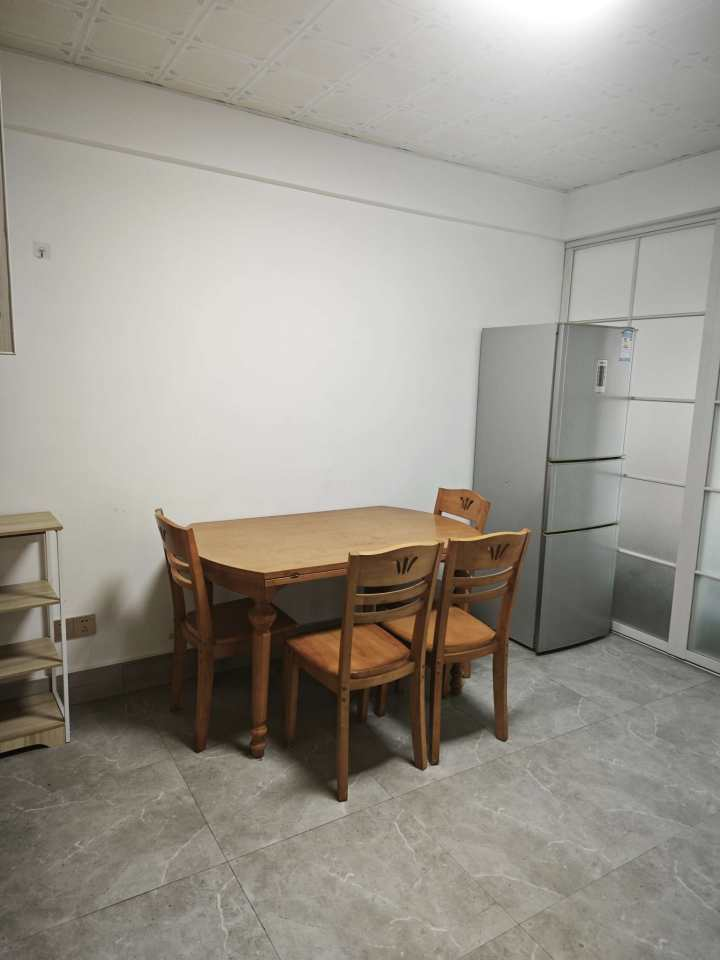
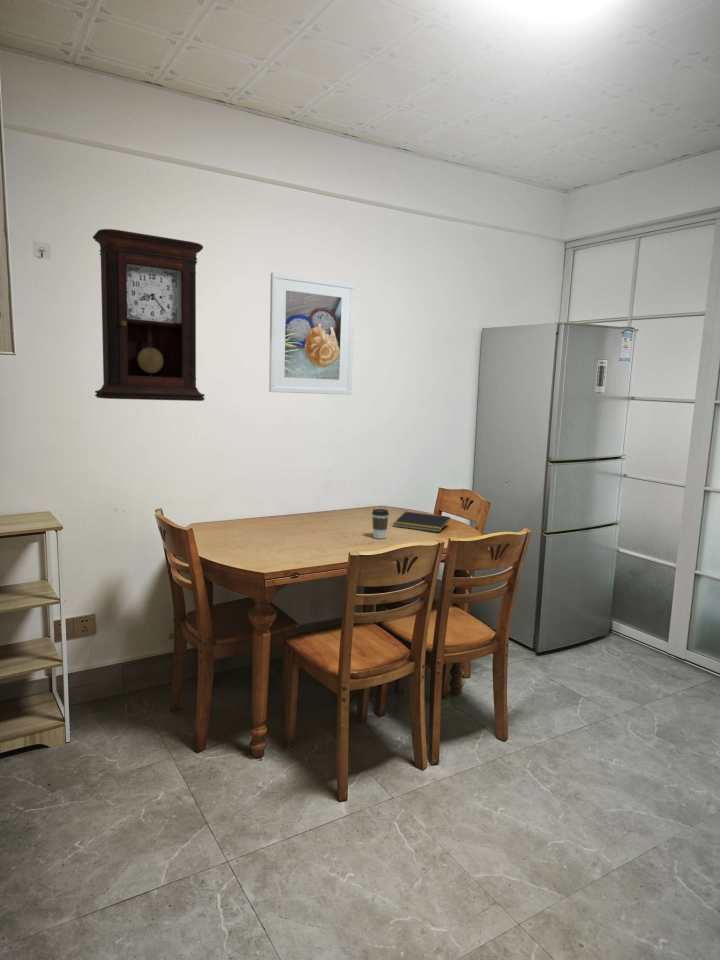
+ coffee cup [371,508,390,540]
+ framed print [268,271,356,396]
+ pendulum clock [92,228,206,402]
+ notepad [392,511,451,533]
